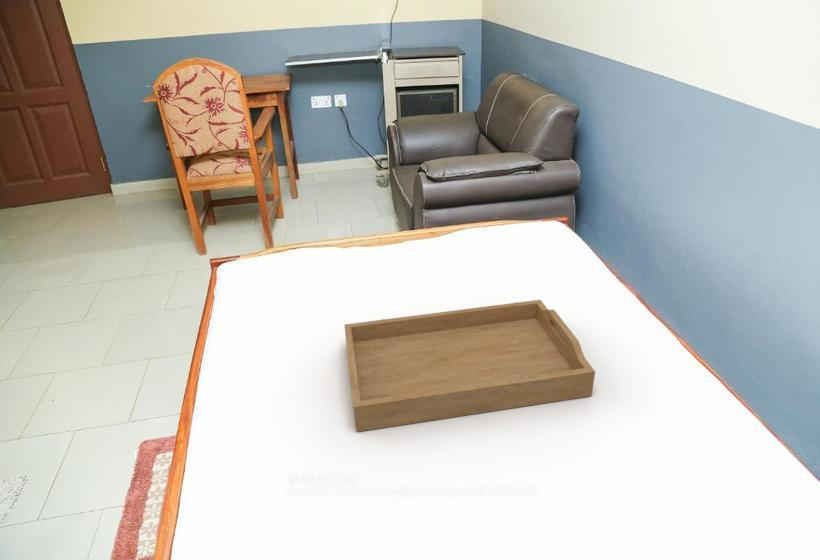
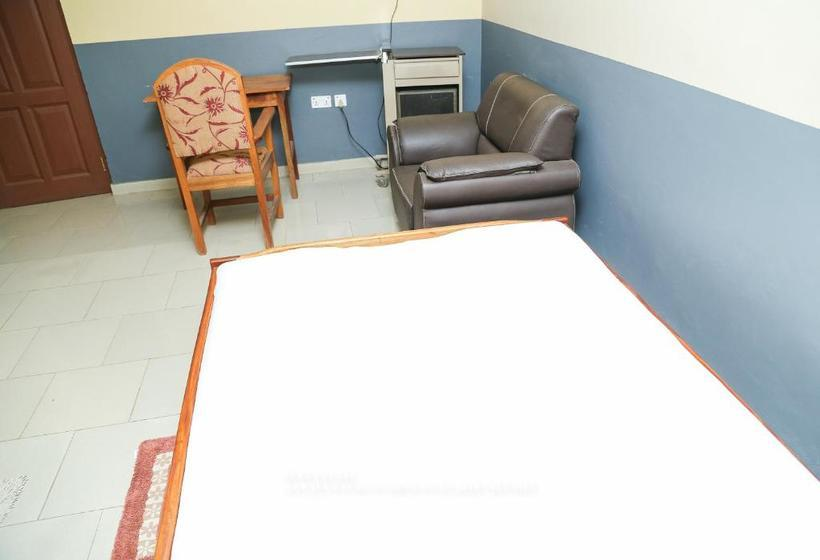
- serving tray [343,299,596,433]
